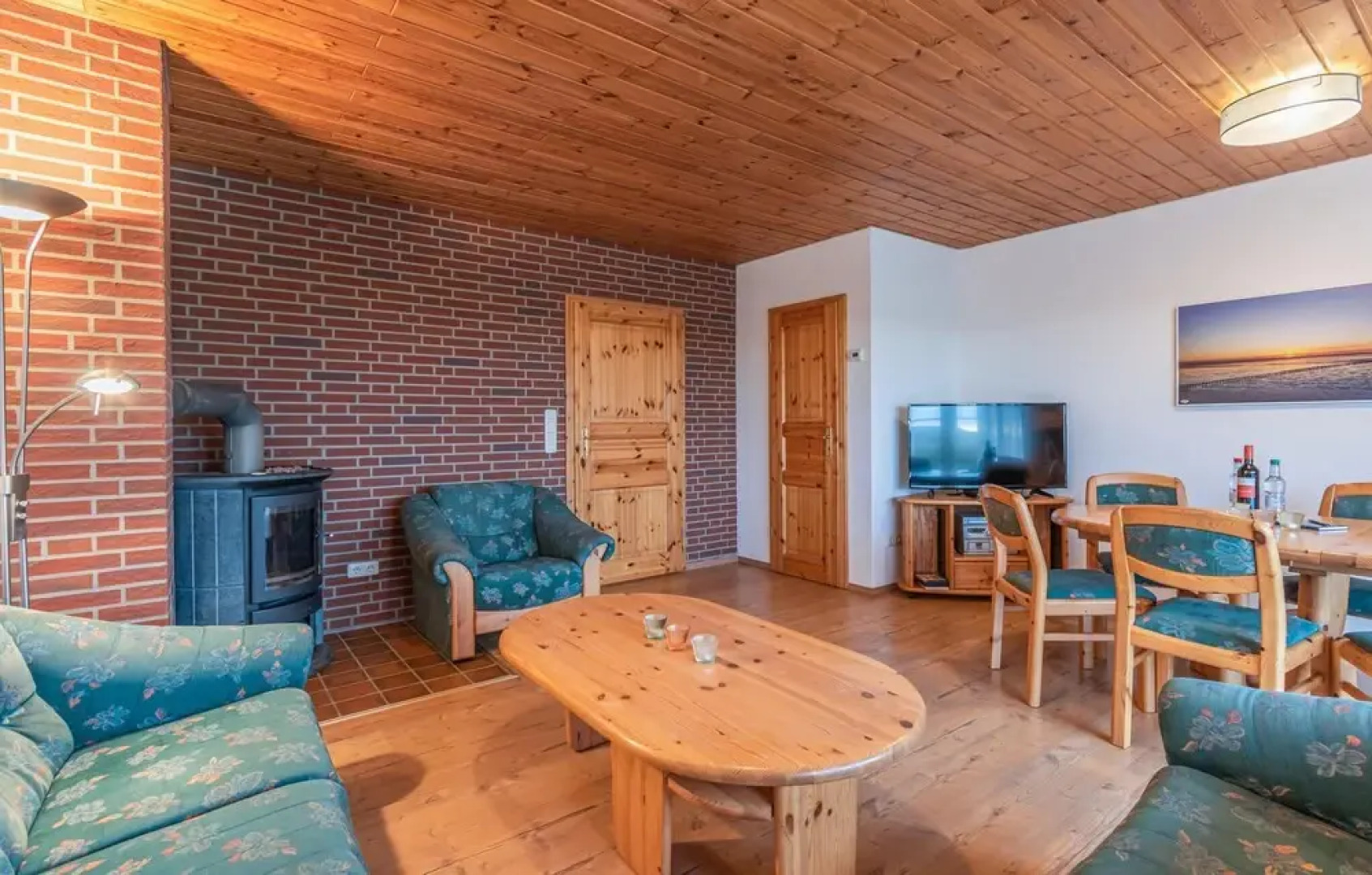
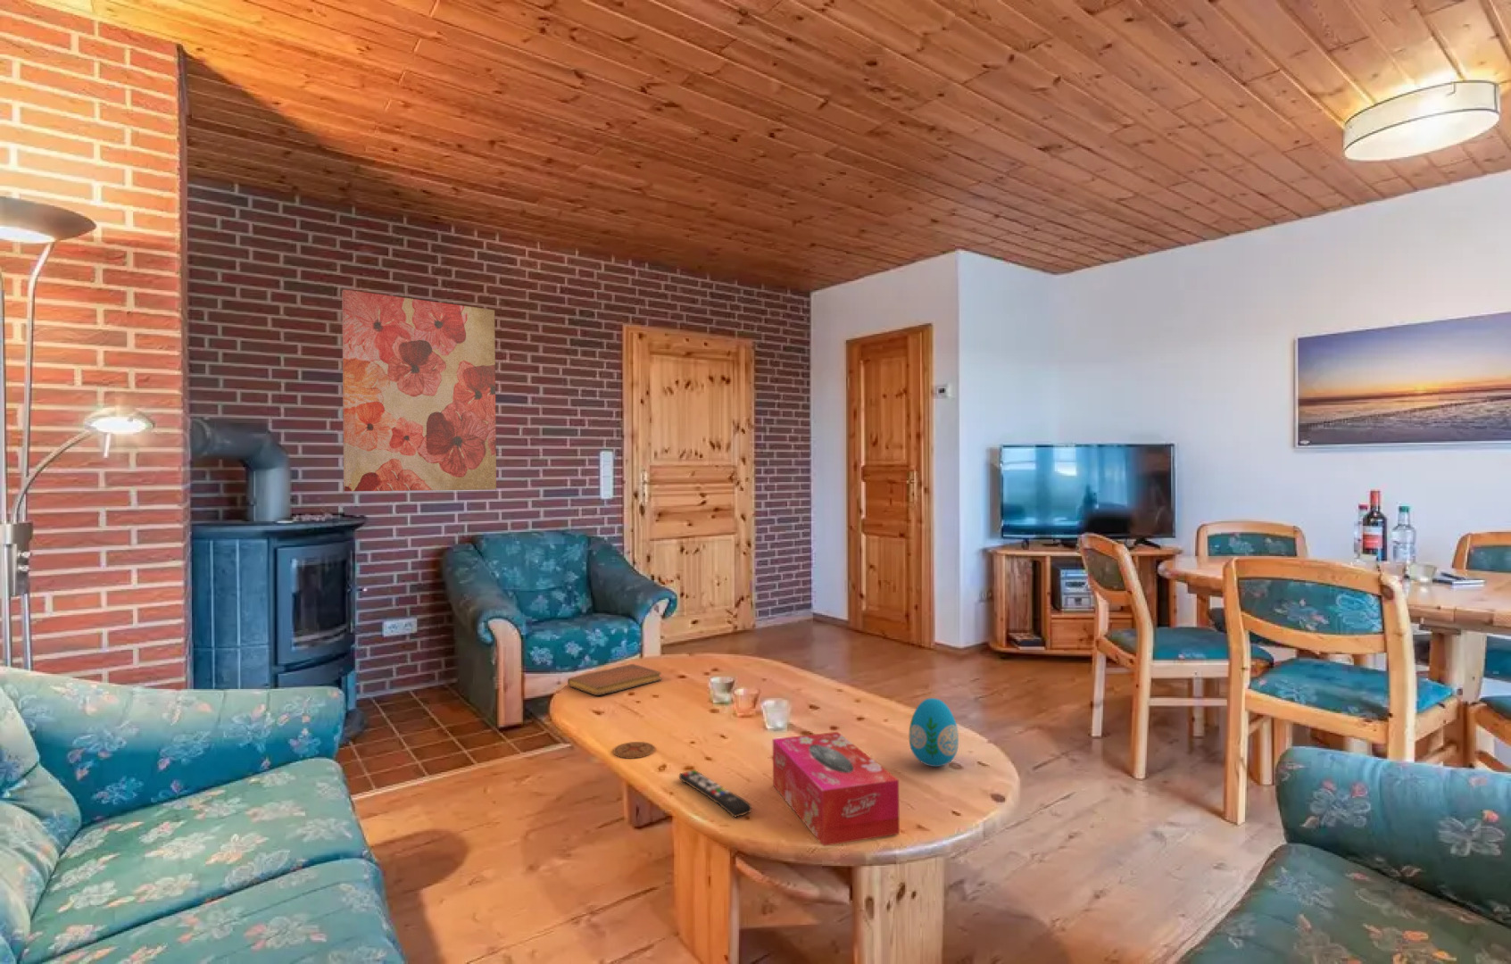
+ notebook [567,663,663,696]
+ wall art [341,289,497,491]
+ decorative egg [909,697,959,768]
+ tissue box [772,732,901,847]
+ coaster [612,740,655,759]
+ remote control [678,769,753,819]
